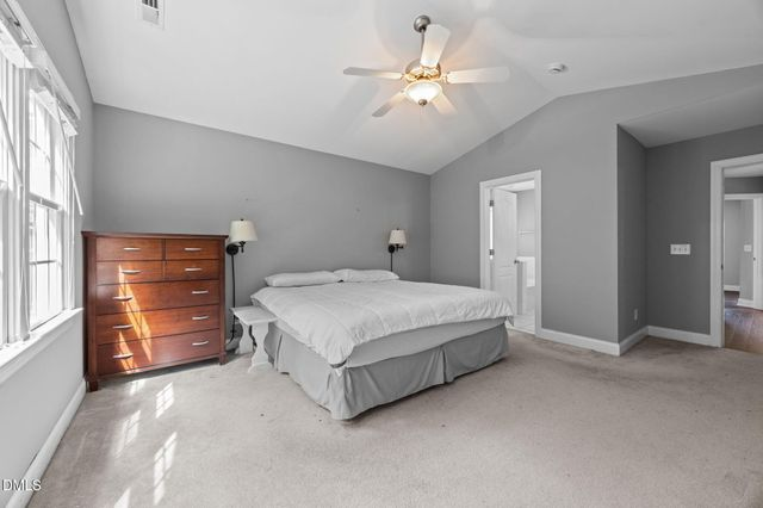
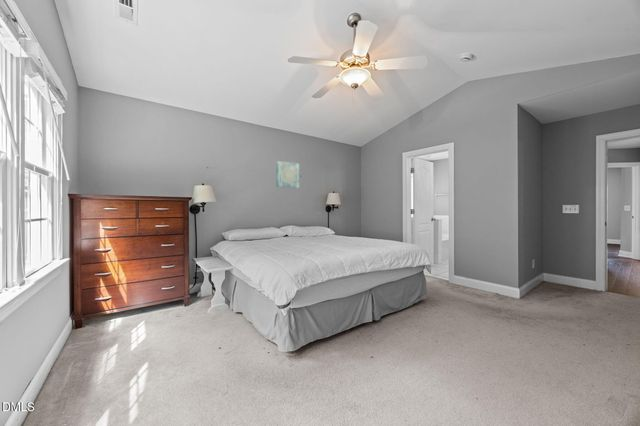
+ wall art [275,160,300,189]
